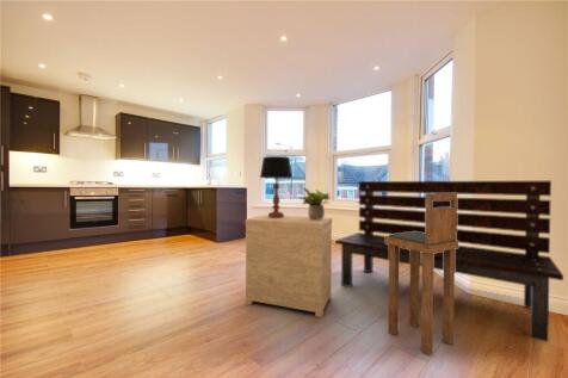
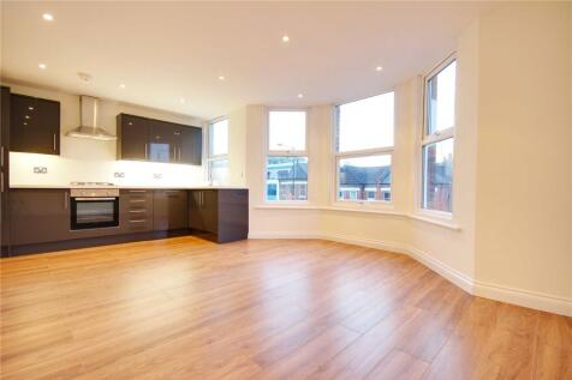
- side table [245,213,333,318]
- table lamp [259,155,294,218]
- potted plant [300,187,332,219]
- bench [334,180,564,343]
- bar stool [385,193,459,357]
